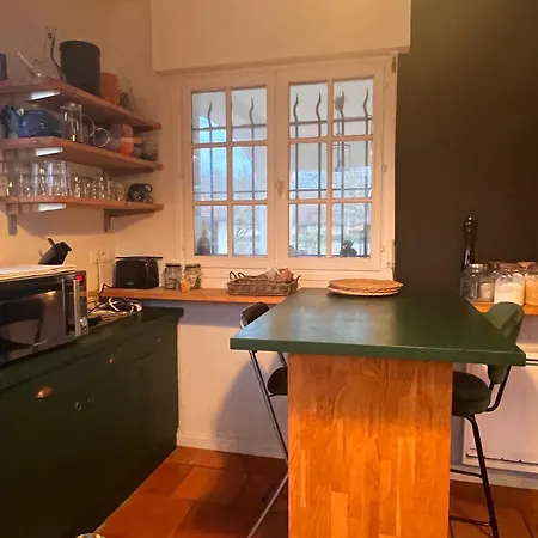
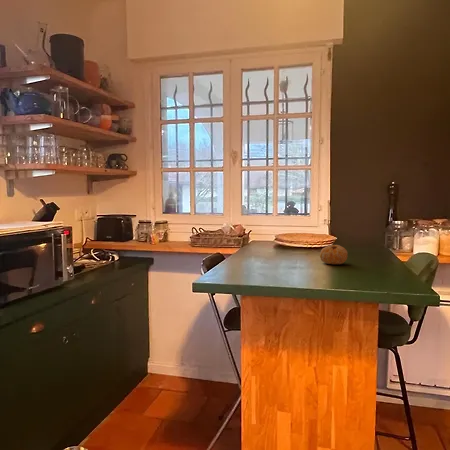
+ fruit [319,244,349,265]
